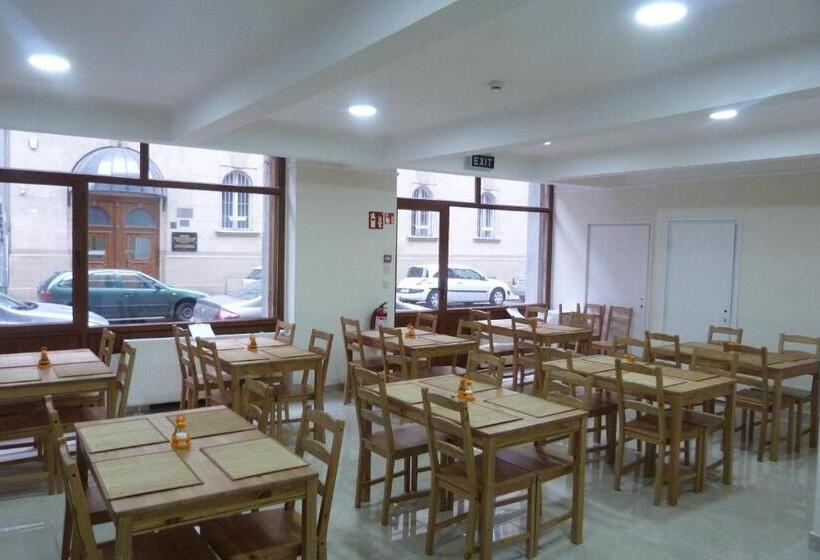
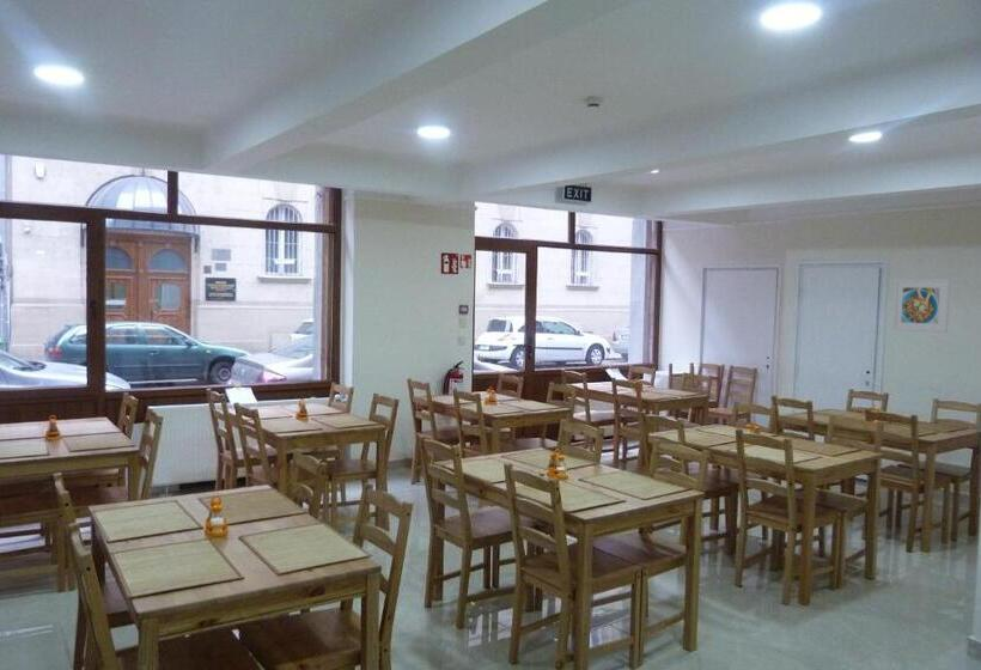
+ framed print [891,278,951,334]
